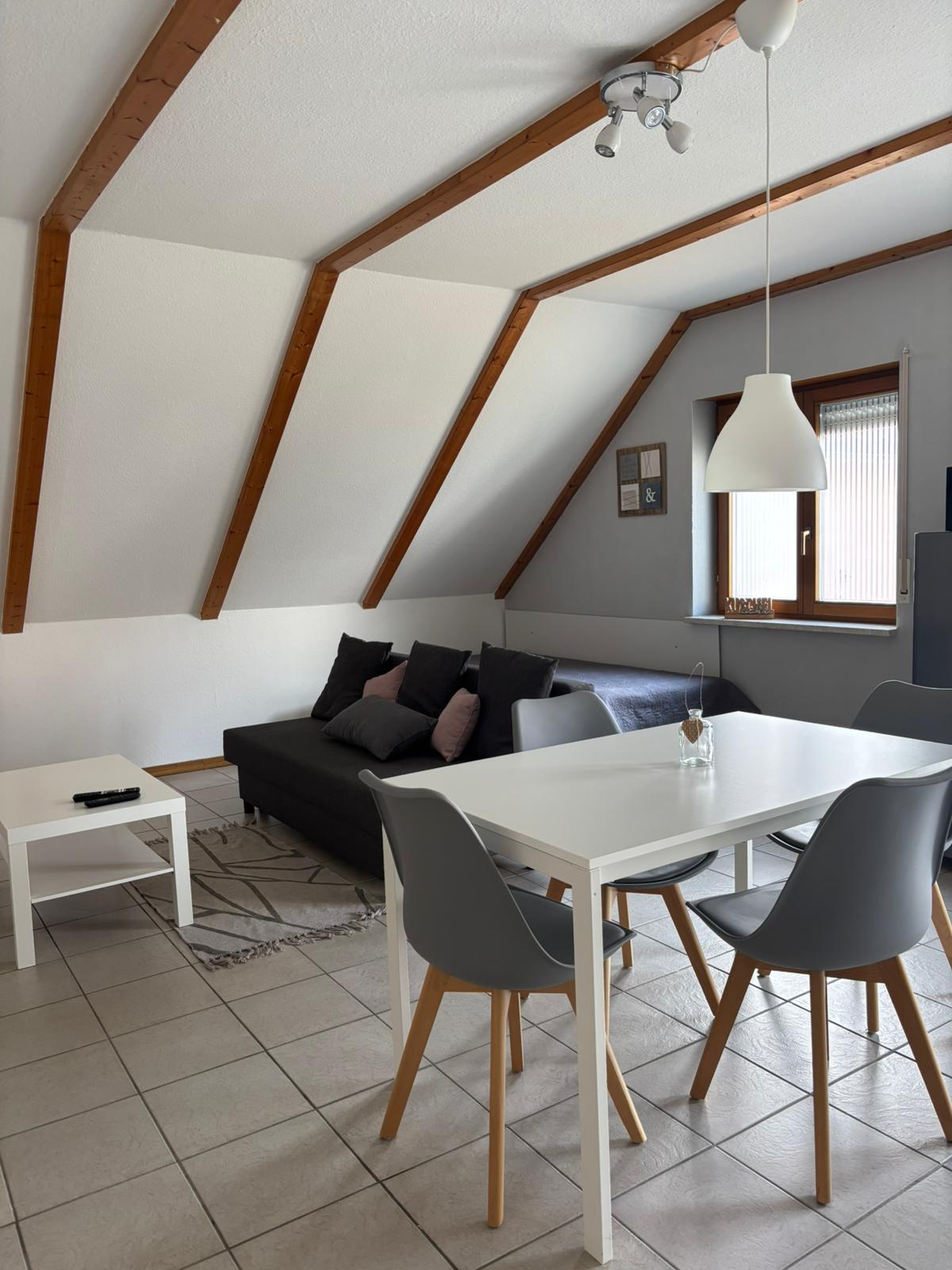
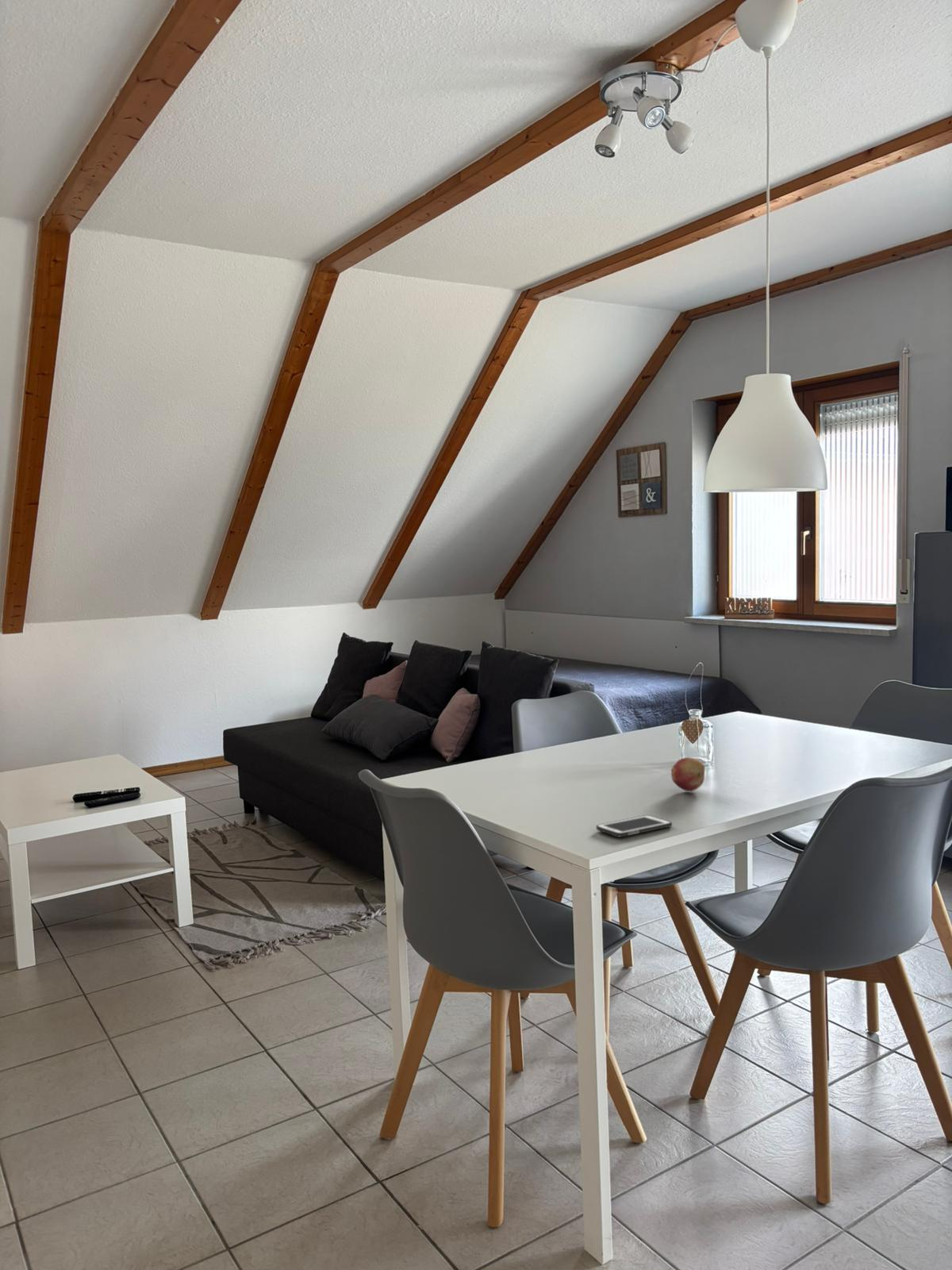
+ cell phone [596,814,673,837]
+ fruit [670,756,705,792]
